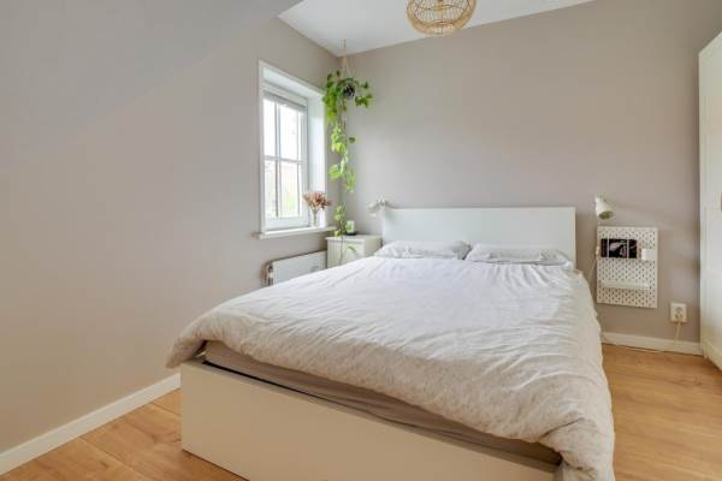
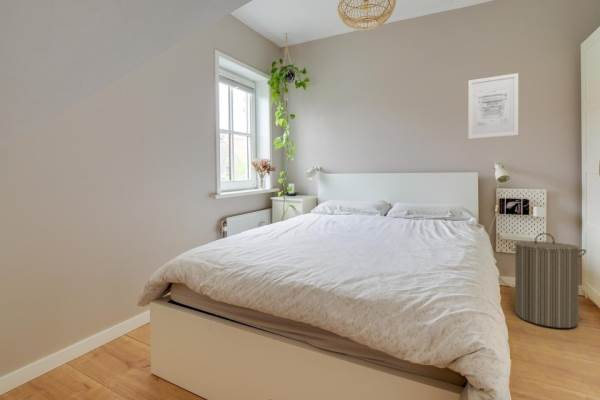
+ laundry hamper [507,232,587,329]
+ wall art [467,72,519,140]
